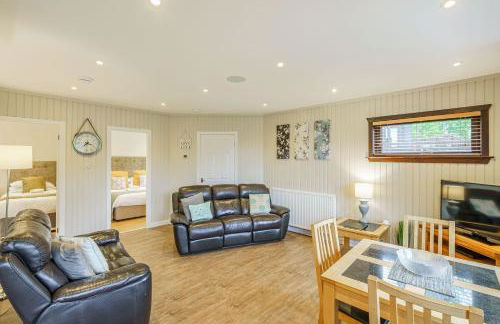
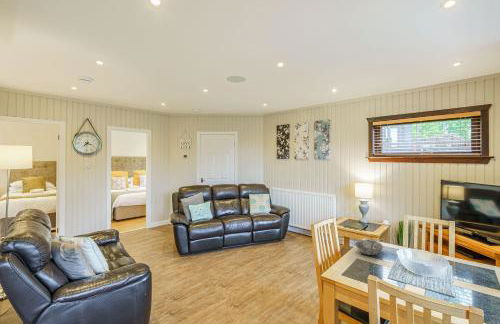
+ decorative bowl [354,238,384,256]
